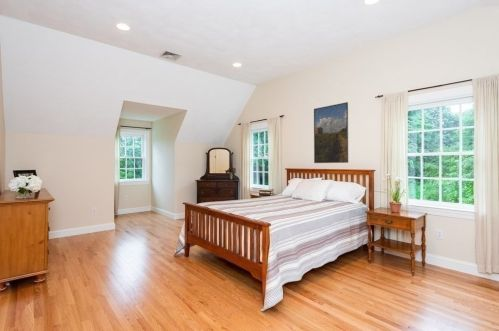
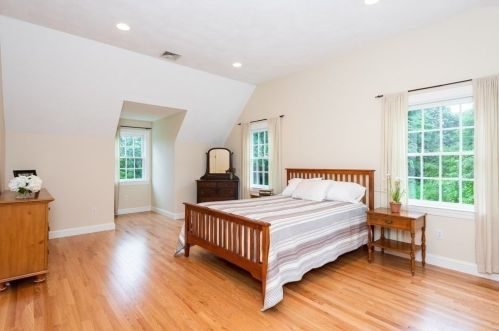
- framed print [313,101,349,164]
